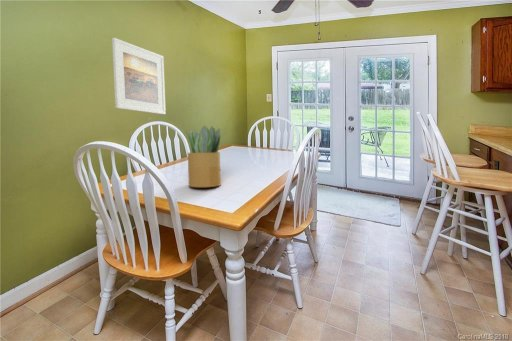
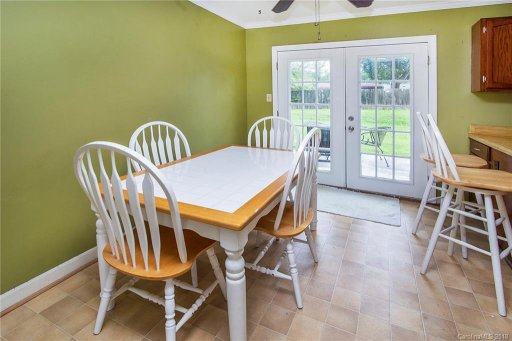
- potted plant [185,125,222,188]
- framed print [111,37,167,115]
